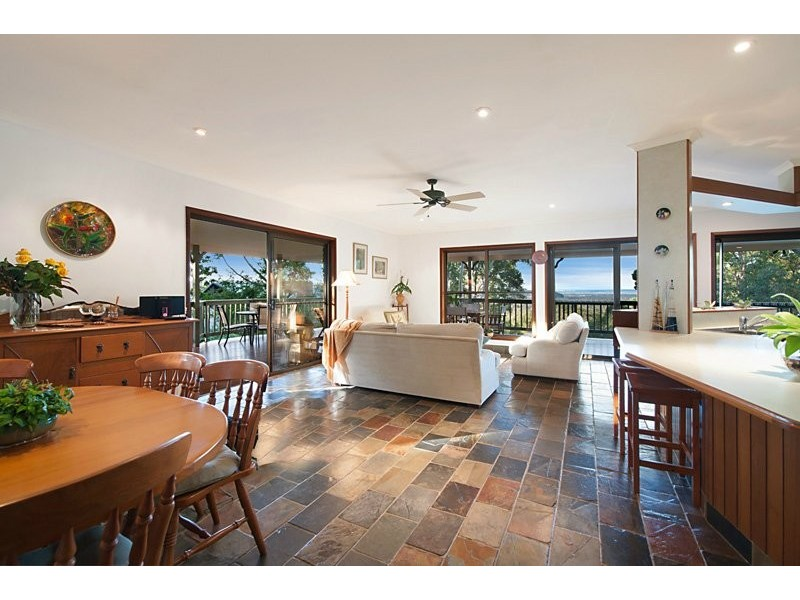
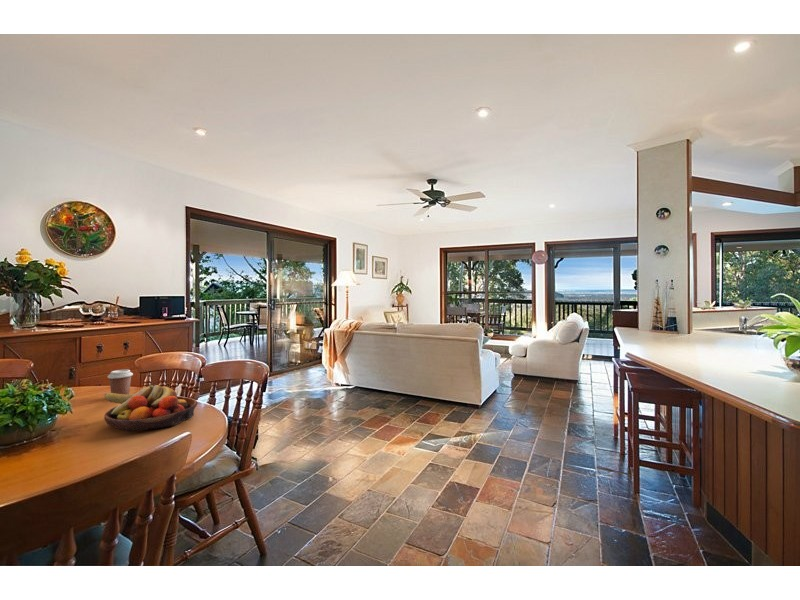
+ fruit bowl [103,384,199,432]
+ coffee cup [107,369,134,395]
